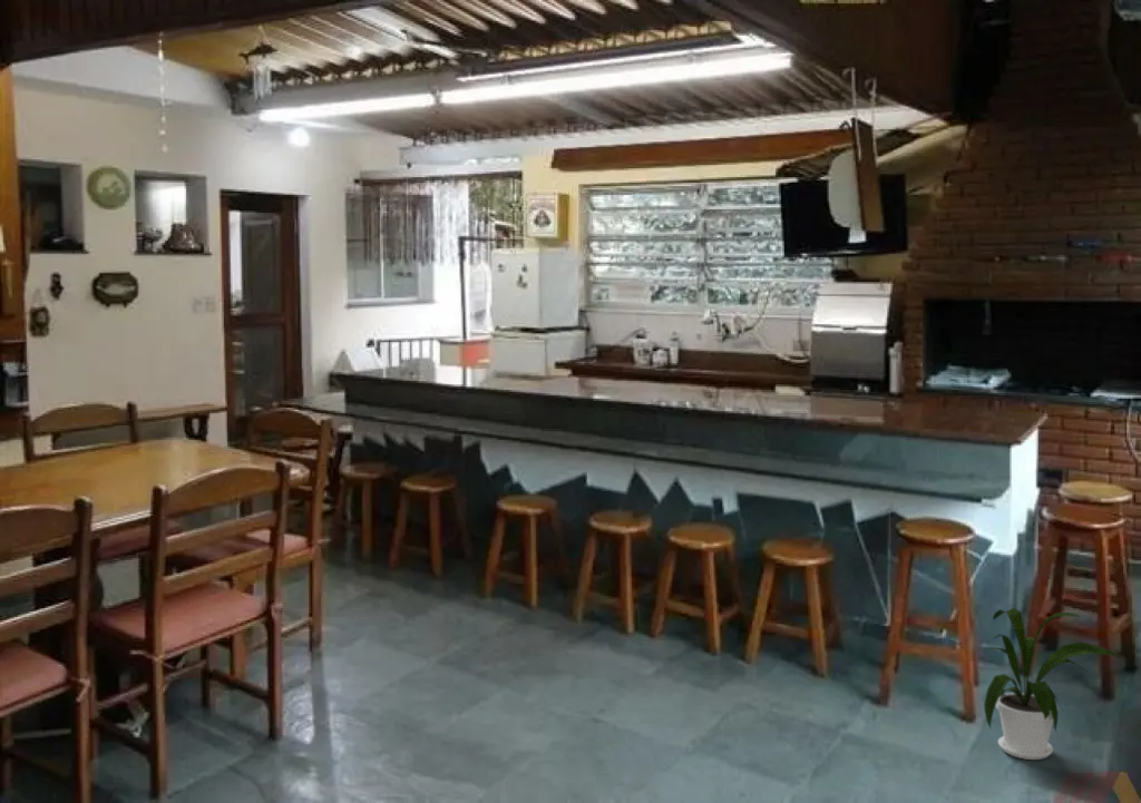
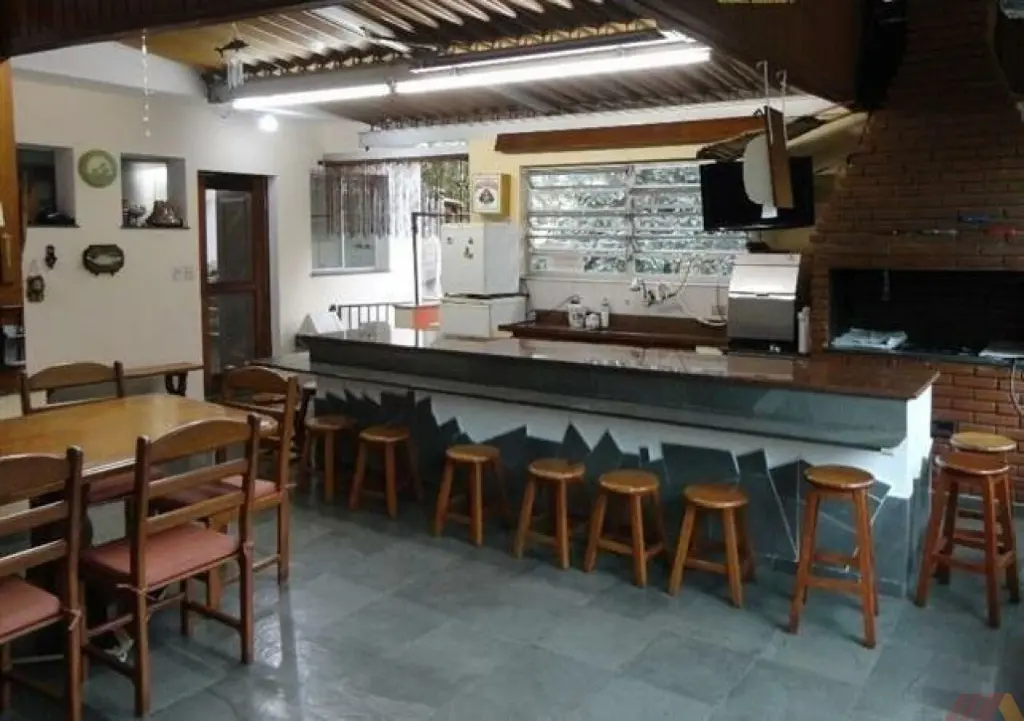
- house plant [983,607,1123,761]
